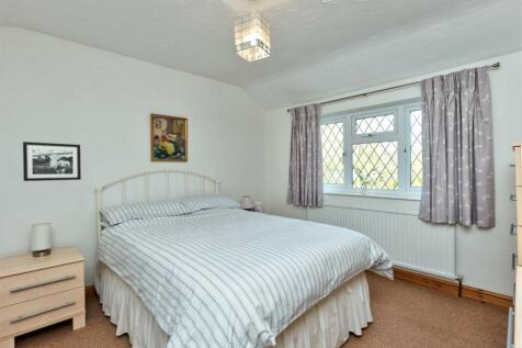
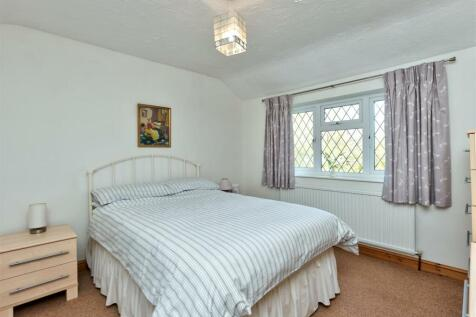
- picture frame [22,141,82,182]
